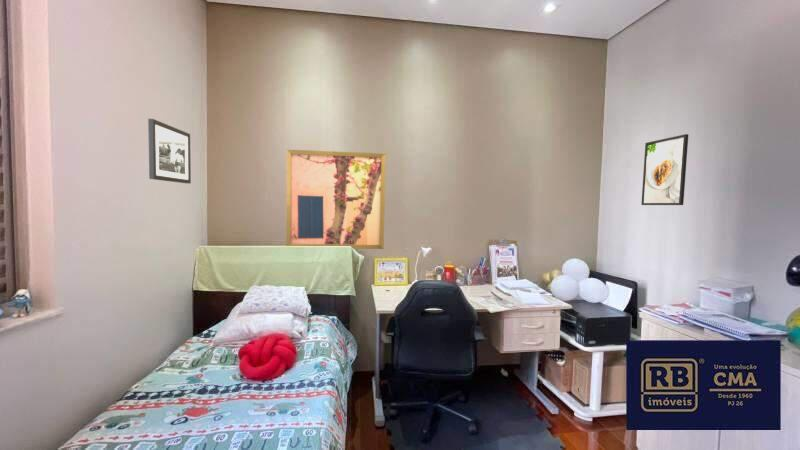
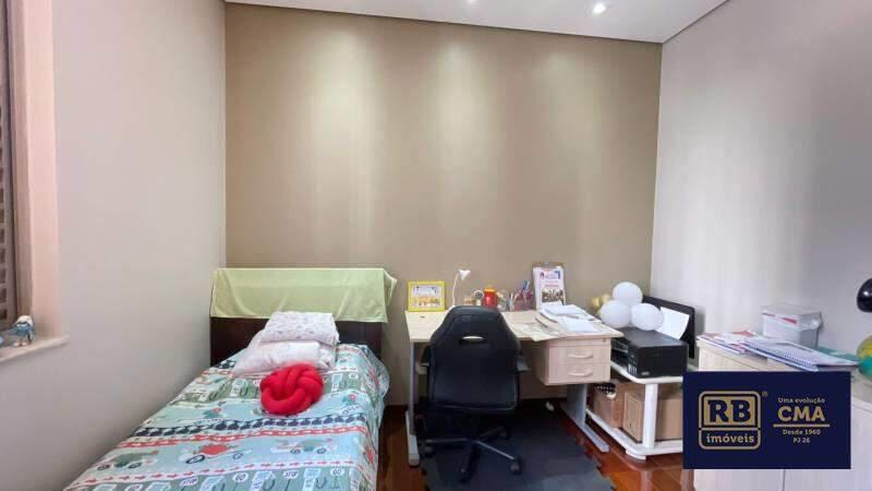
- picture frame [147,118,192,185]
- wall art [285,148,387,250]
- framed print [641,133,689,206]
